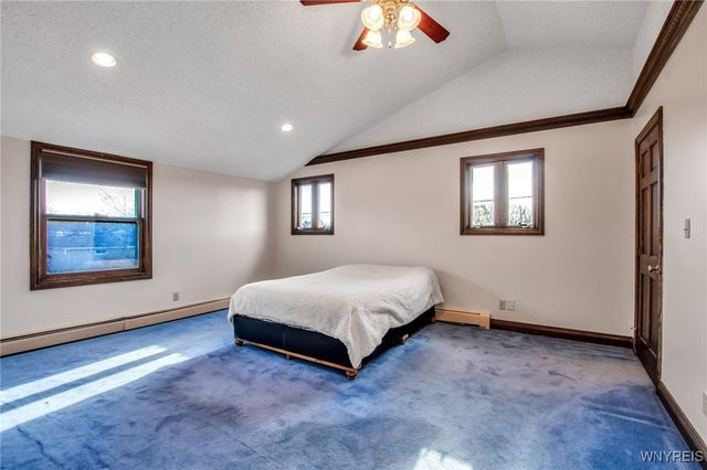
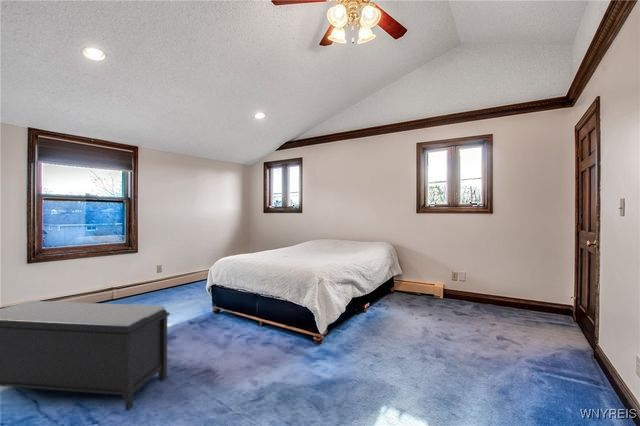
+ bench [0,300,171,411]
